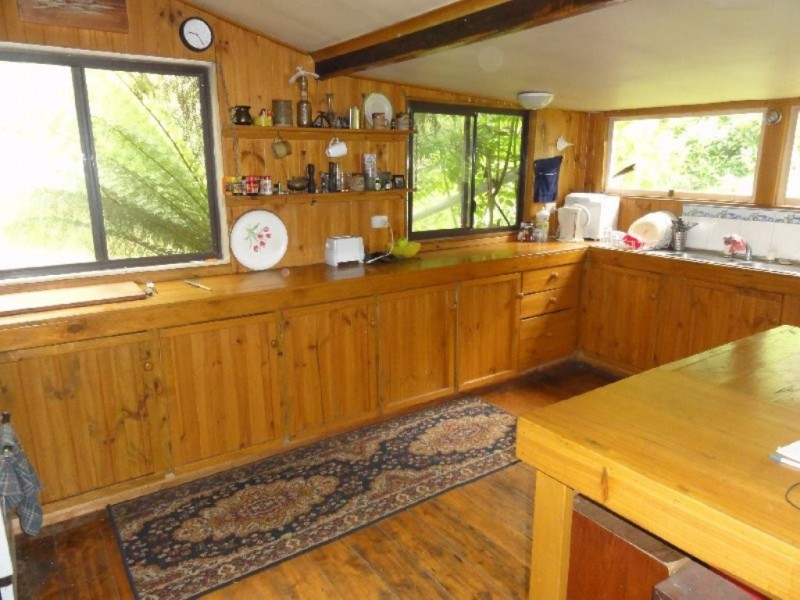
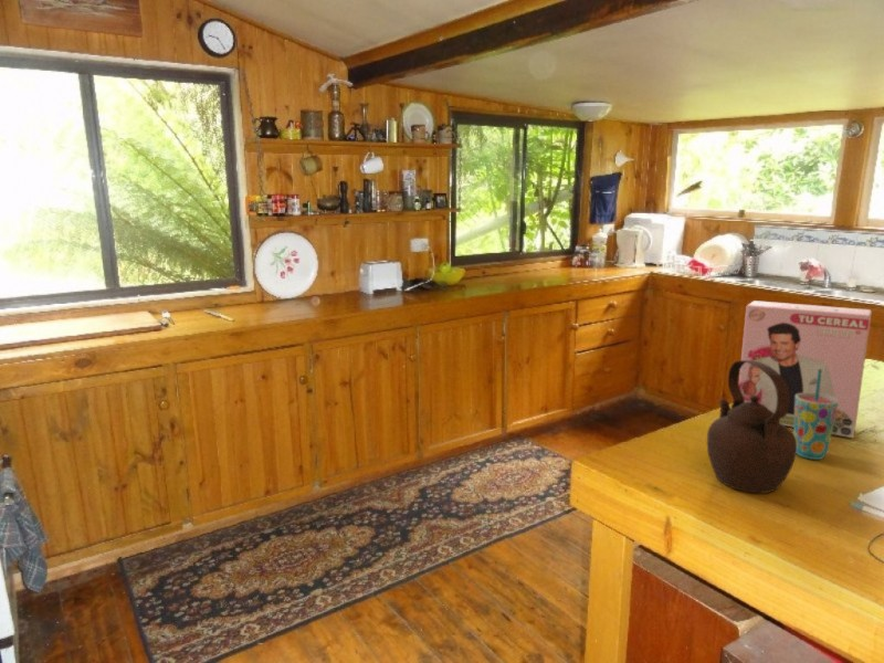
+ cup [792,369,838,461]
+ teapot [706,359,797,494]
+ cereal box [738,299,873,439]
